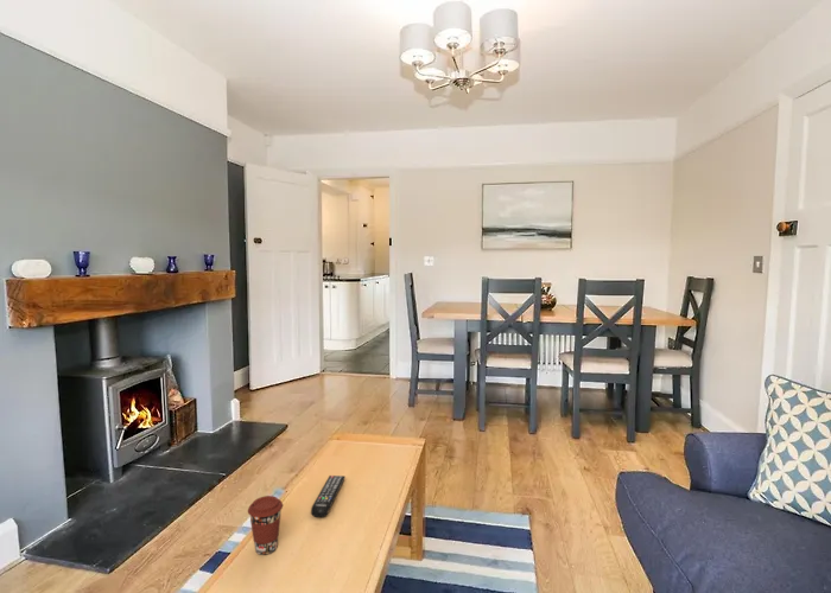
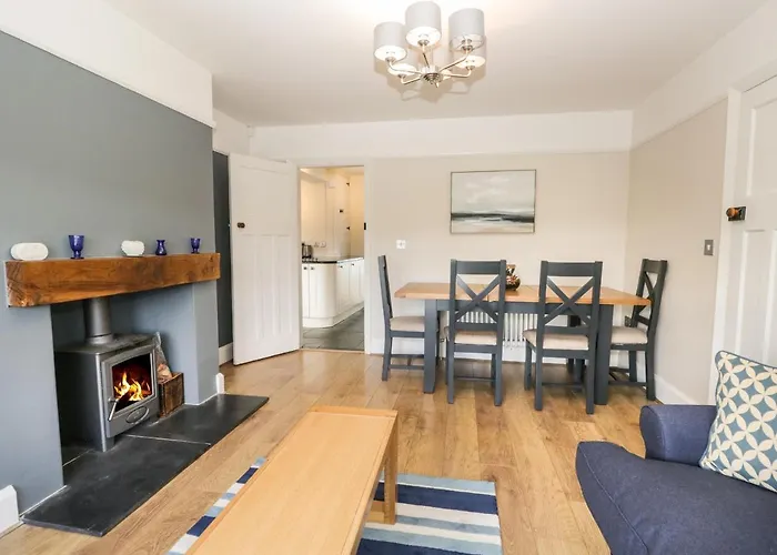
- remote control [310,474,347,518]
- coffee cup [247,495,284,556]
